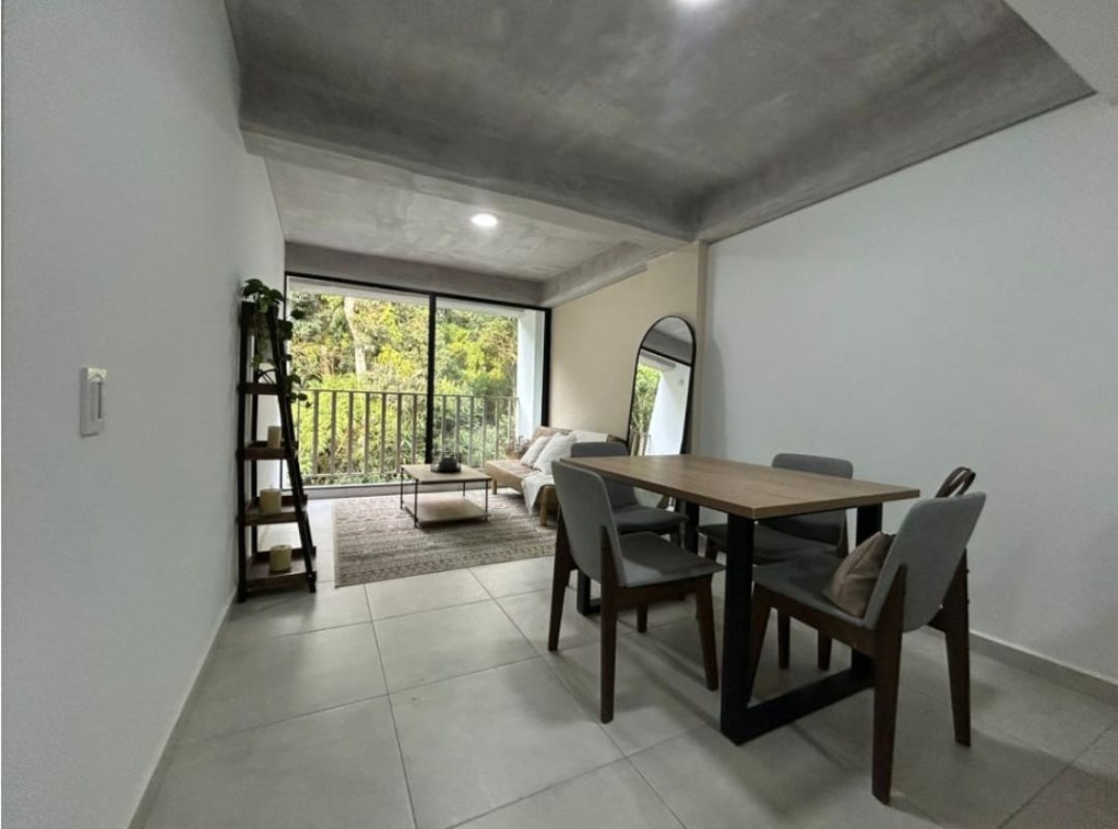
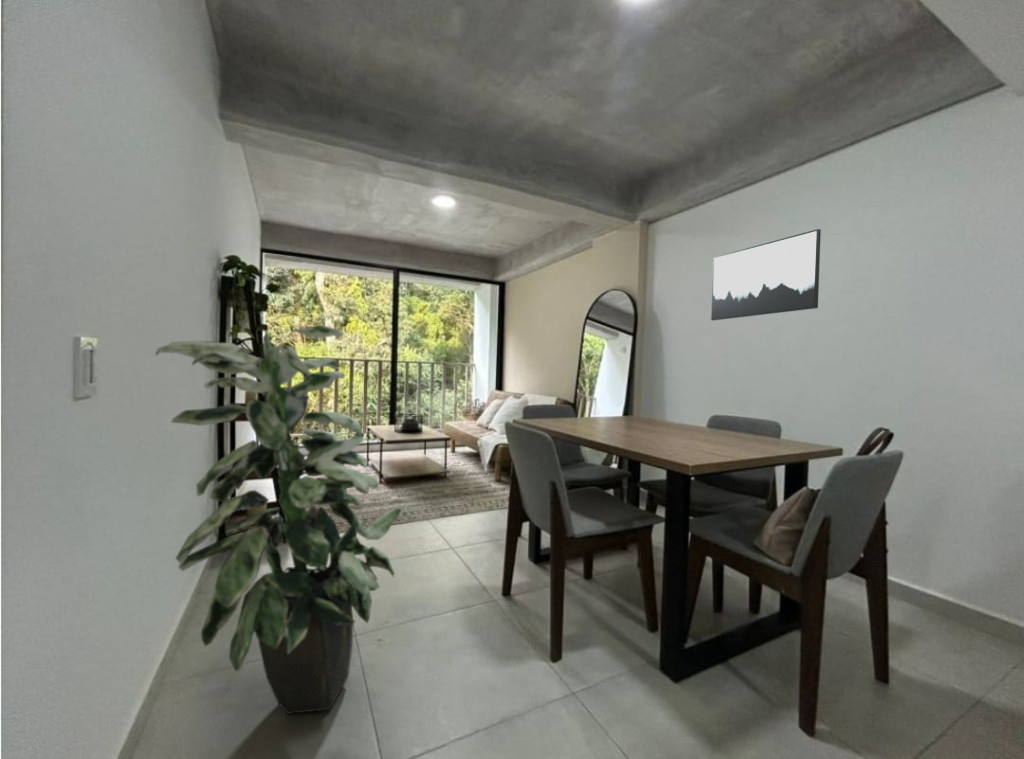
+ indoor plant [154,324,403,715]
+ wall art [710,228,822,321]
